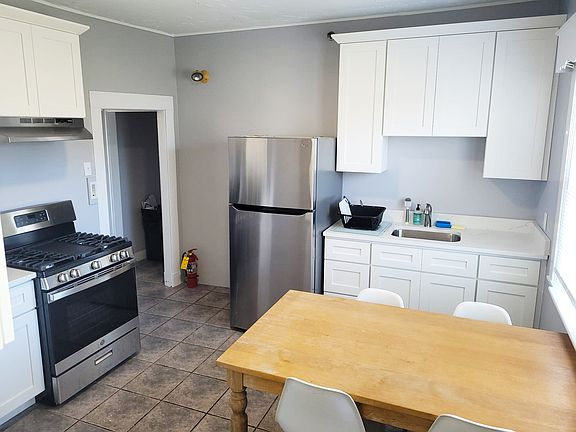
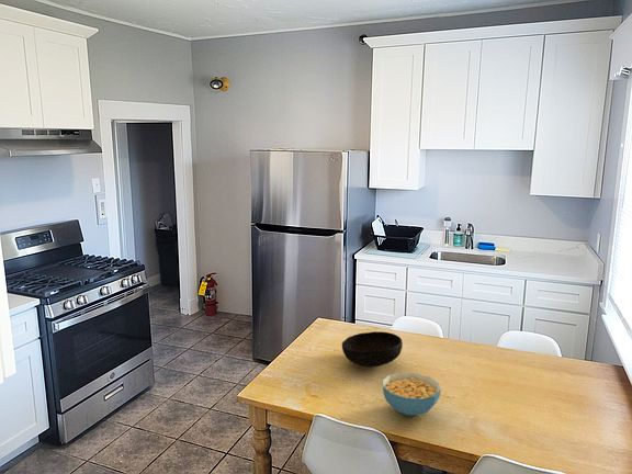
+ cereal bowl [381,371,442,417]
+ bowl [341,330,404,368]
